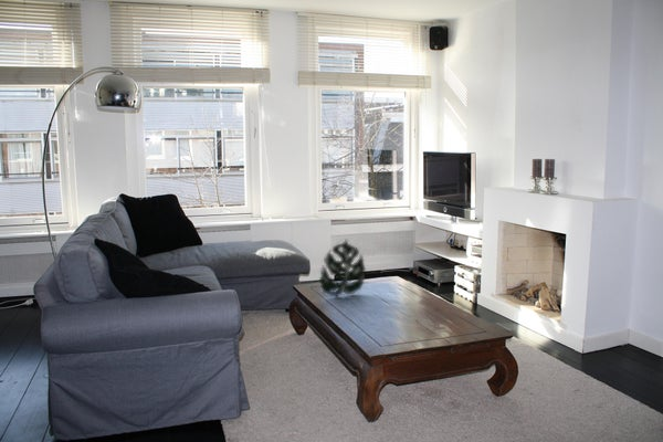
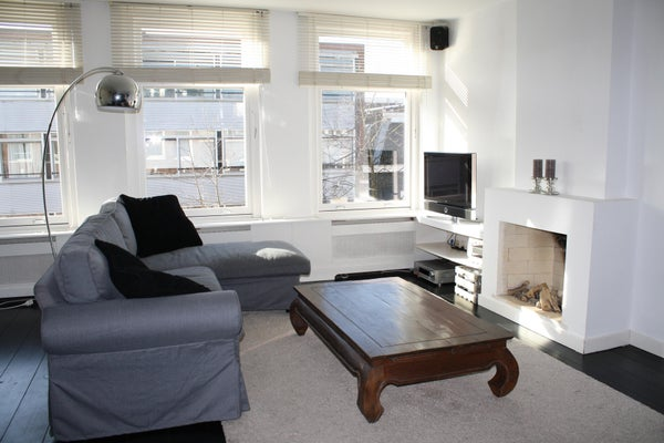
- plant [318,238,367,297]
